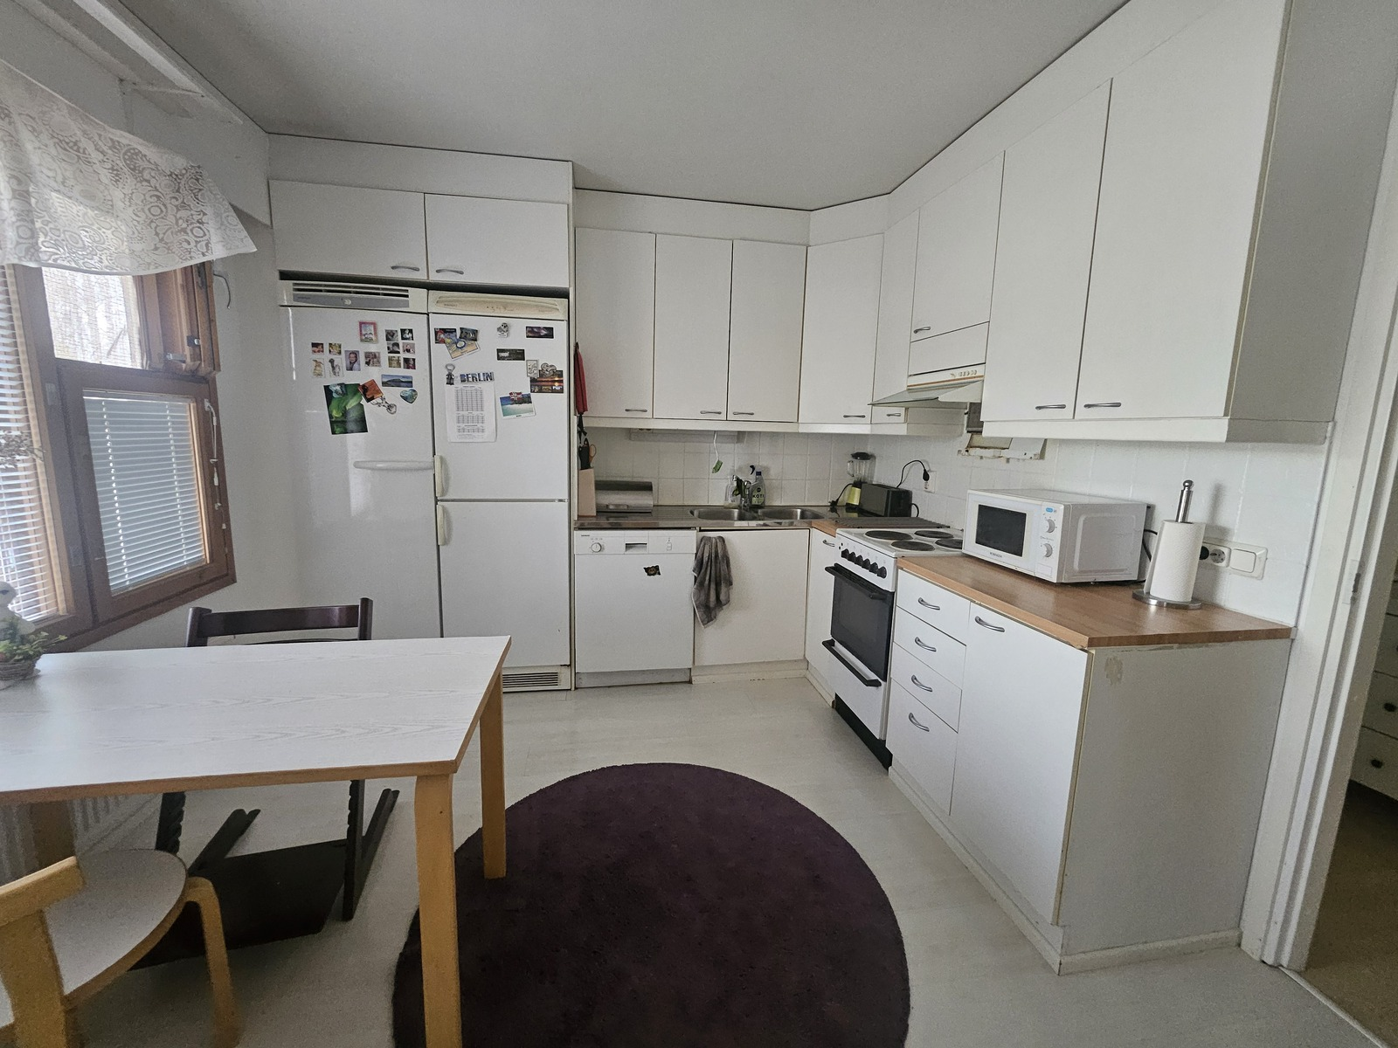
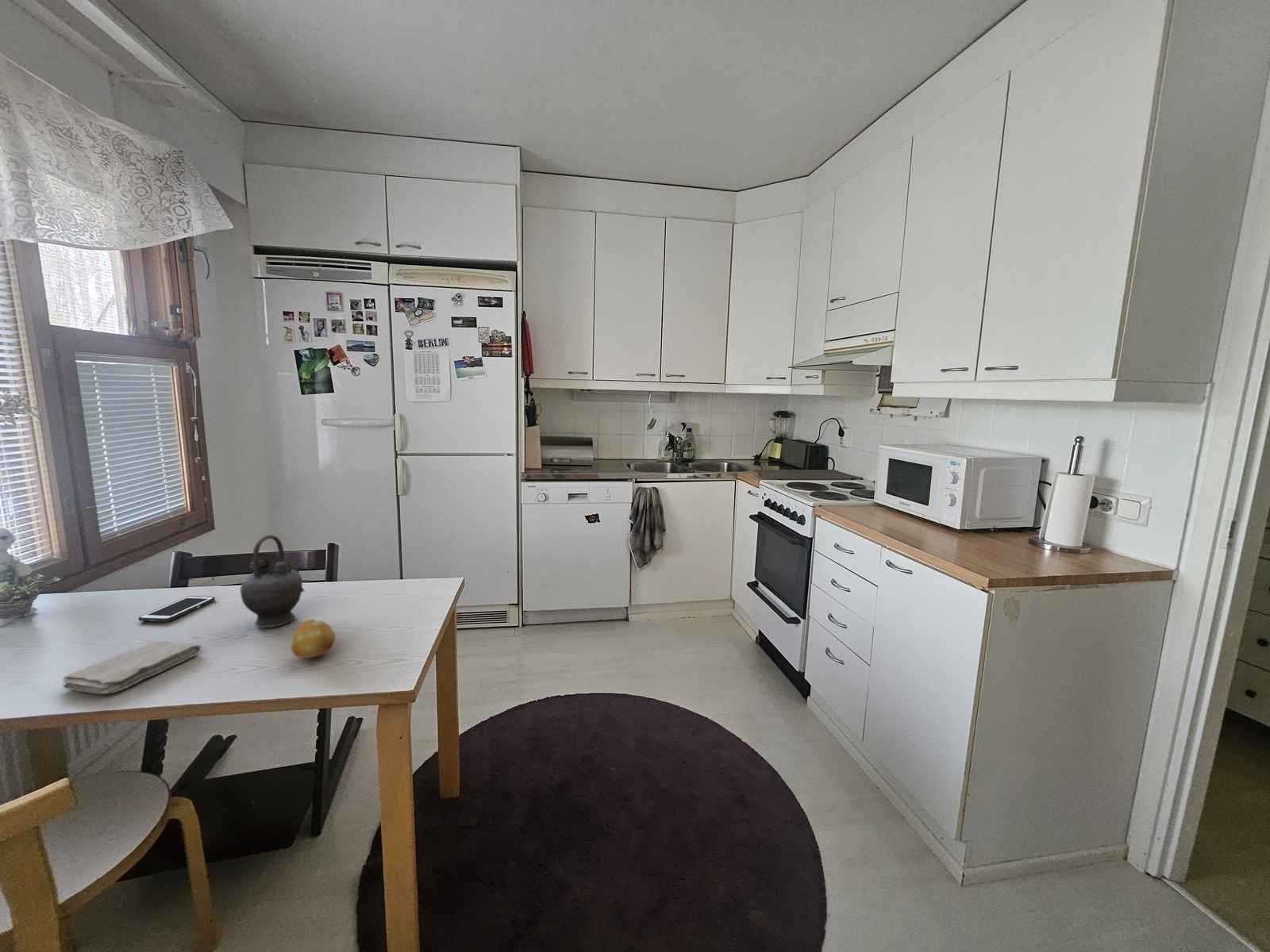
+ fruit [290,619,336,659]
+ washcloth [62,639,202,695]
+ cell phone [138,595,216,623]
+ teapot [240,534,306,628]
